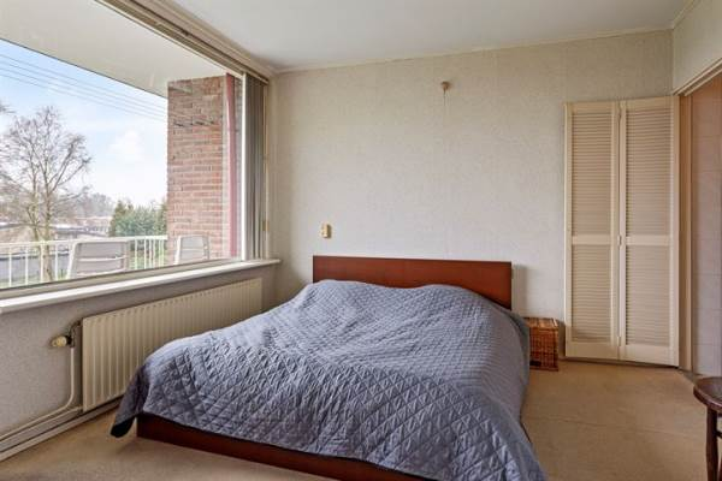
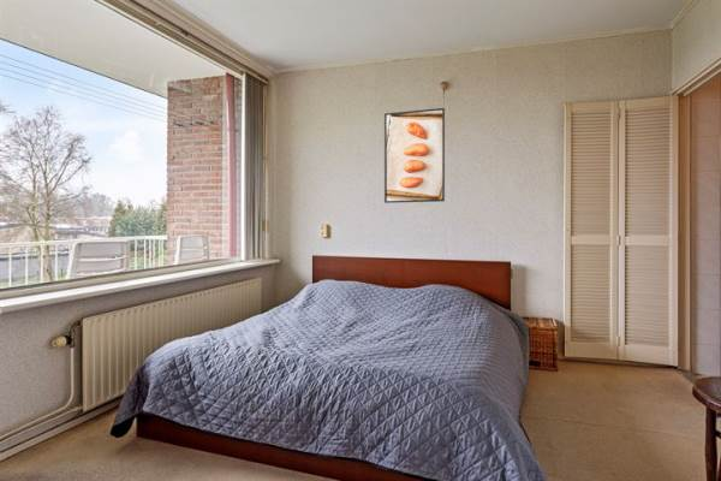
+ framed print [383,107,446,204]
